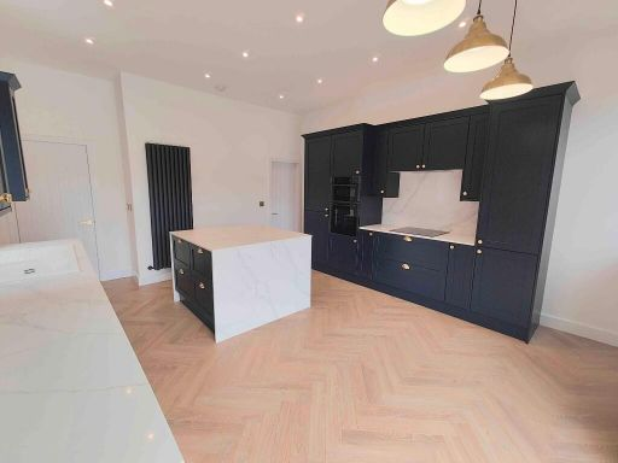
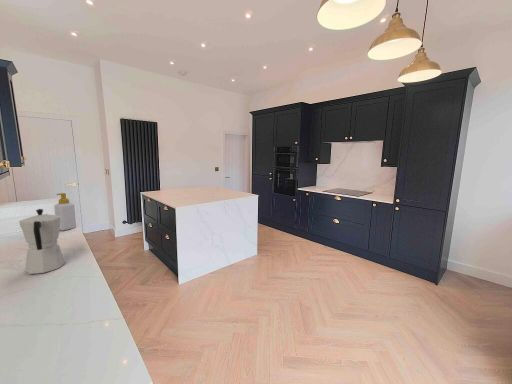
+ moka pot [18,208,66,275]
+ soap bottle [53,192,77,231]
